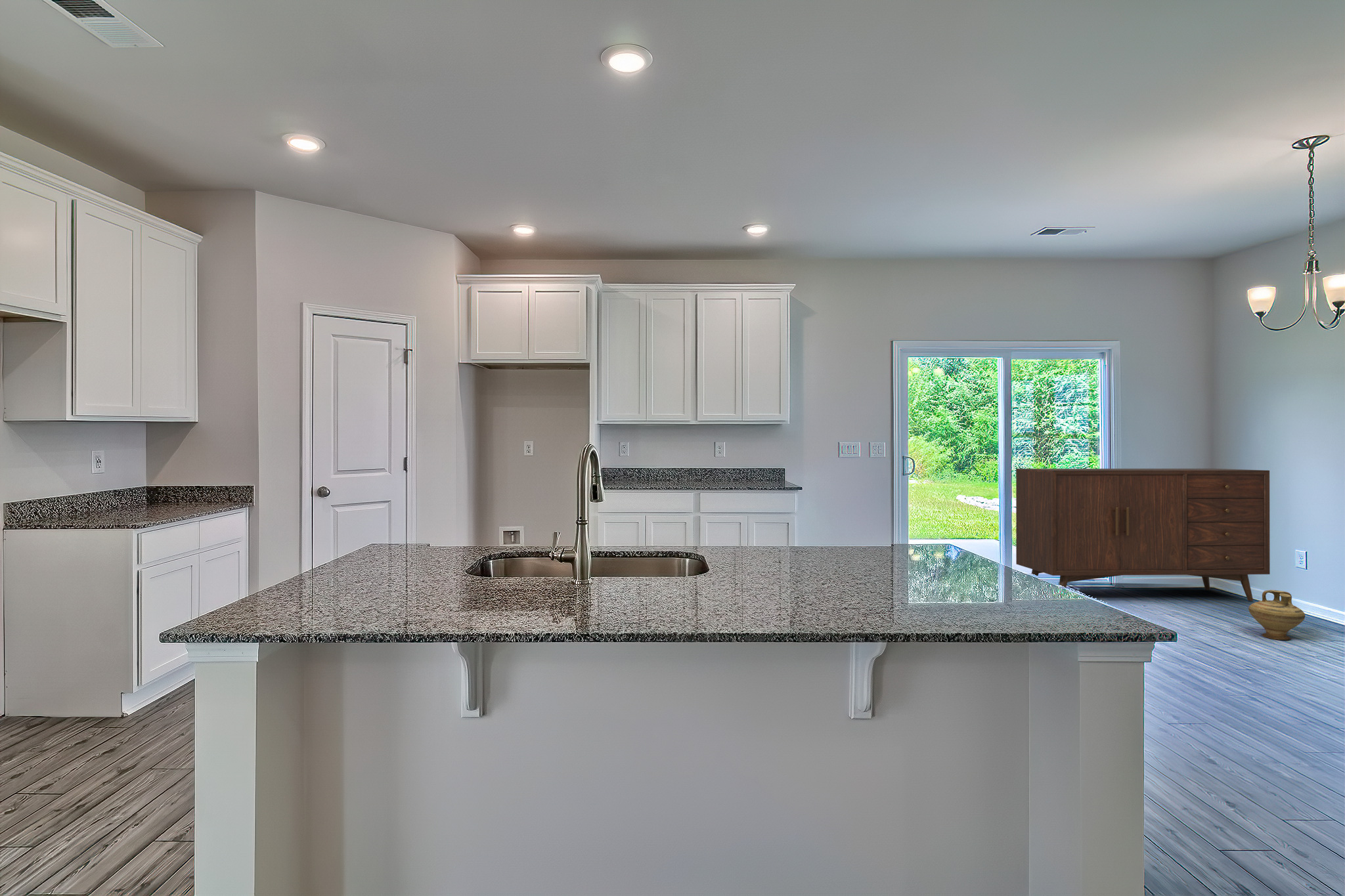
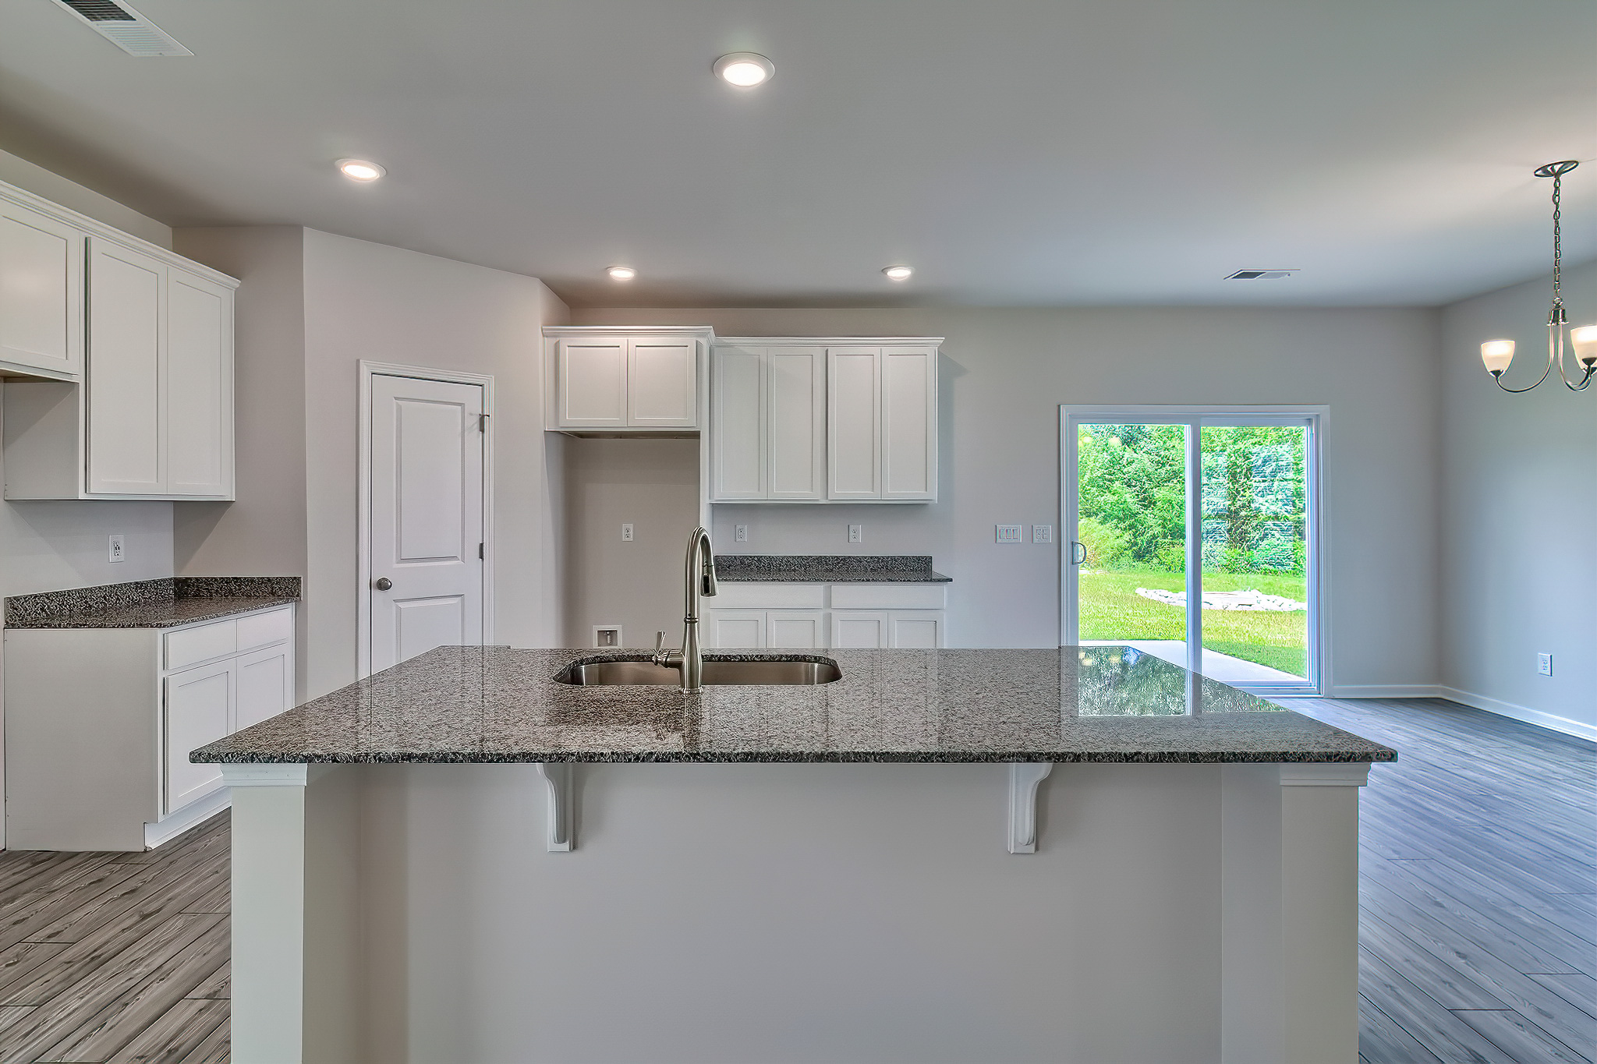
- cabinet [1015,468,1271,602]
- ceramic jug [1248,589,1306,641]
